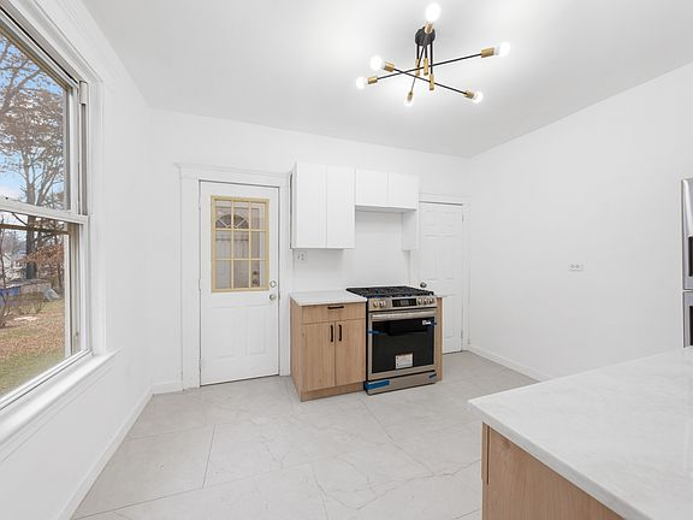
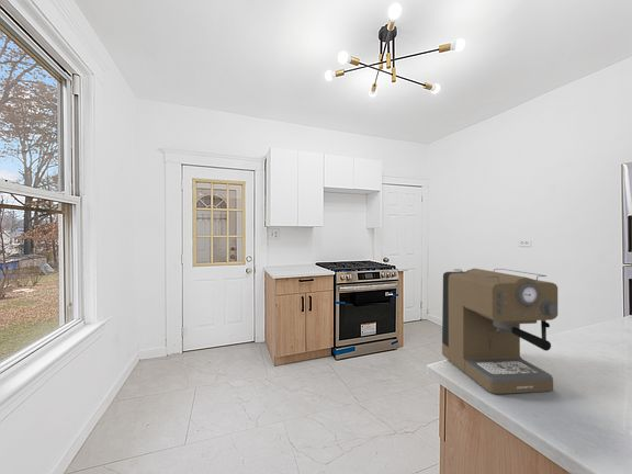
+ coffee maker [441,268,558,395]
